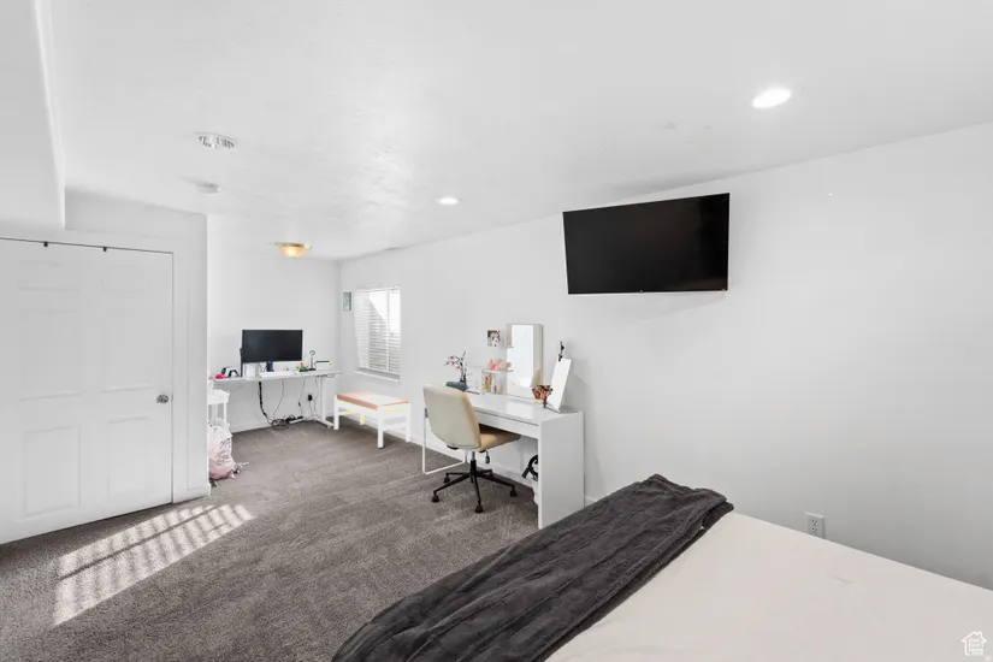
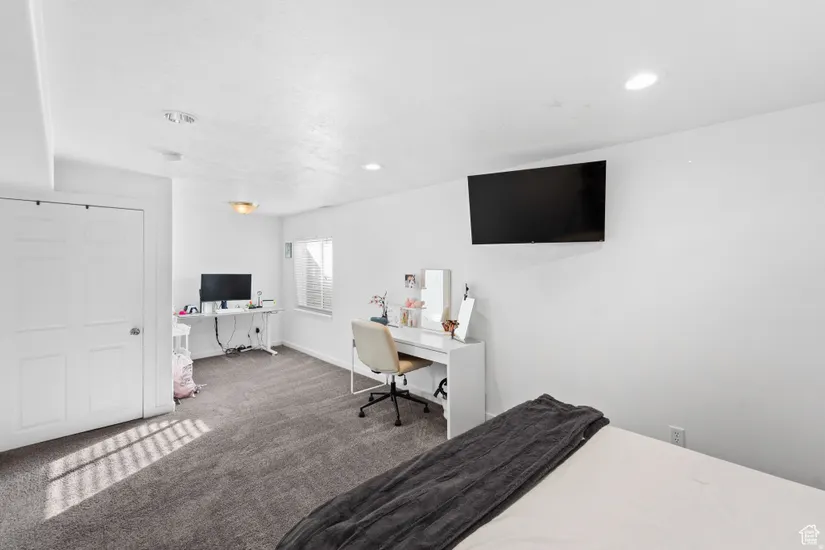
- bench [333,390,412,449]
